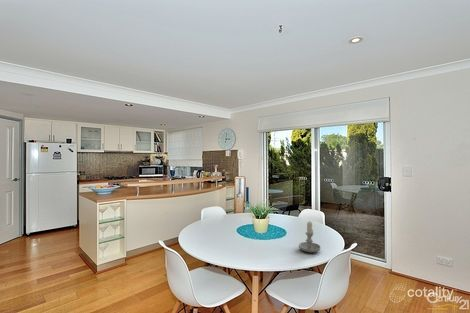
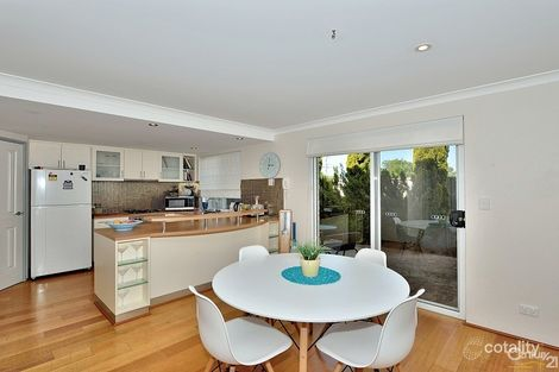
- candle [298,220,321,253]
